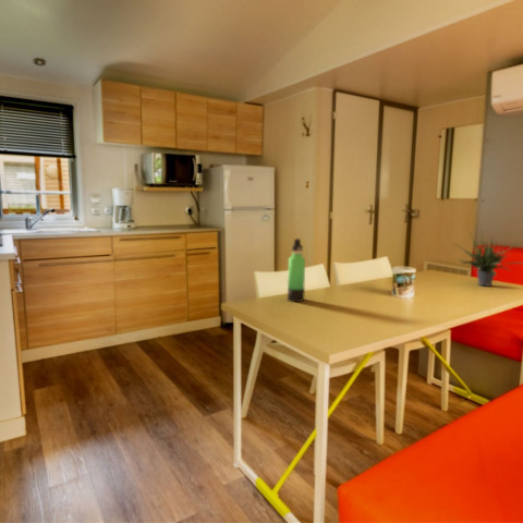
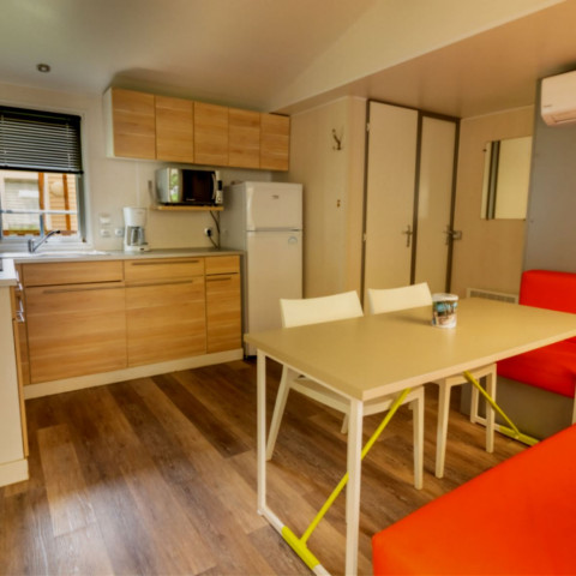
- potted plant [452,227,523,288]
- thermos bottle [287,238,306,303]
